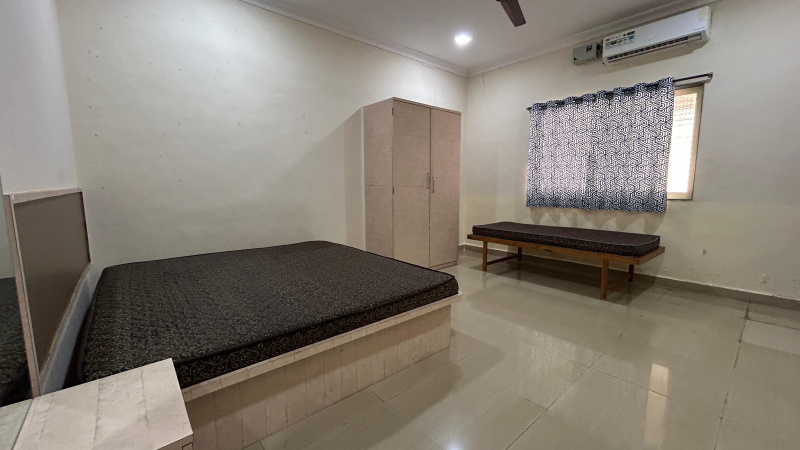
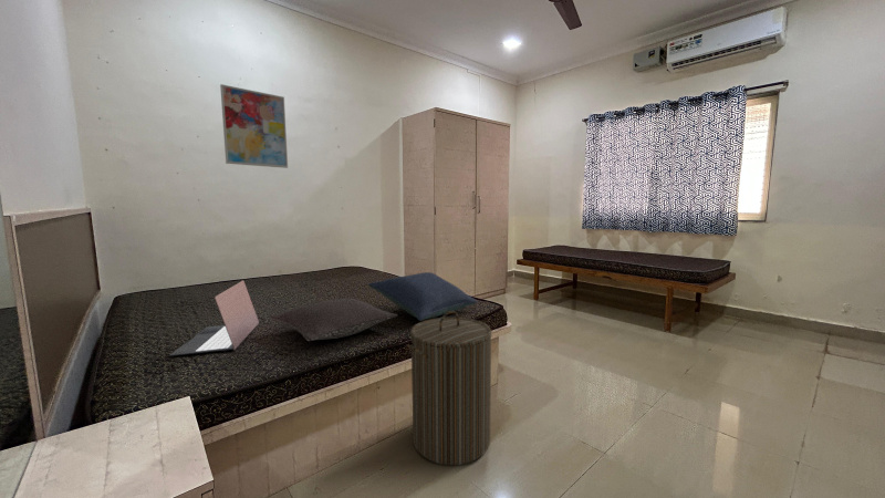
+ pillow [270,297,398,342]
+ wall art [219,83,289,169]
+ pillow [367,271,479,322]
+ laundry hamper [405,311,493,466]
+ laptop [169,280,260,357]
